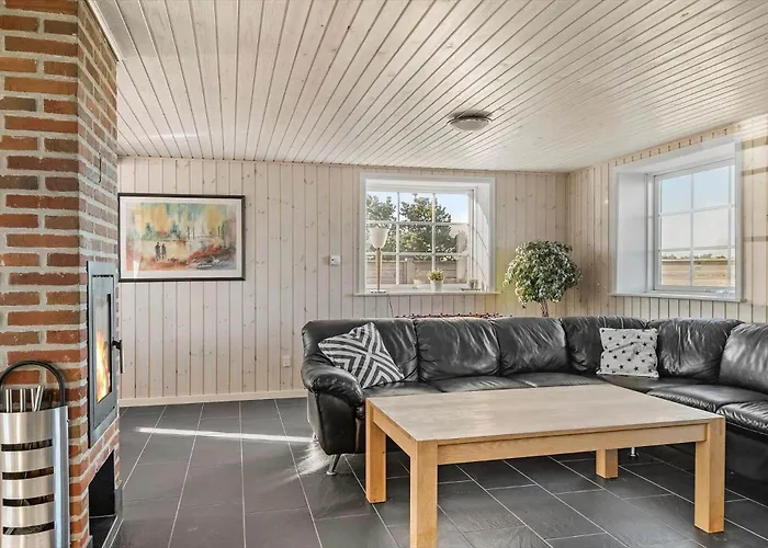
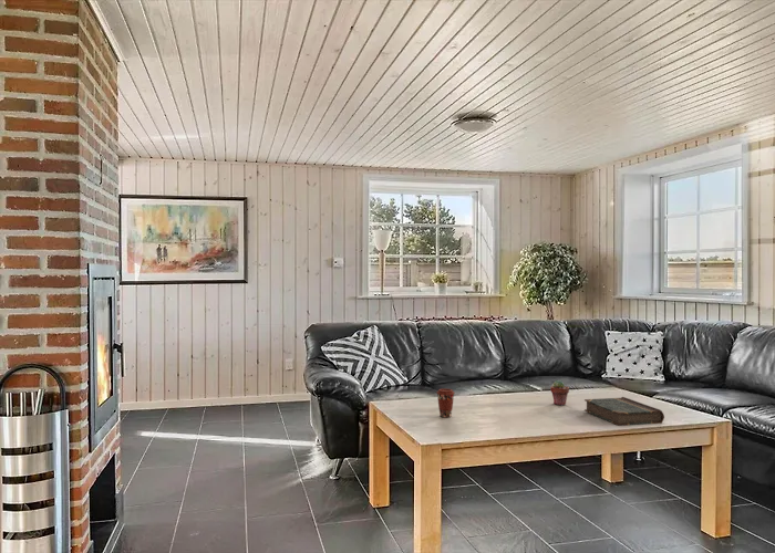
+ potted succulent [549,379,570,406]
+ coffee cup [435,387,456,418]
+ book [583,396,665,427]
